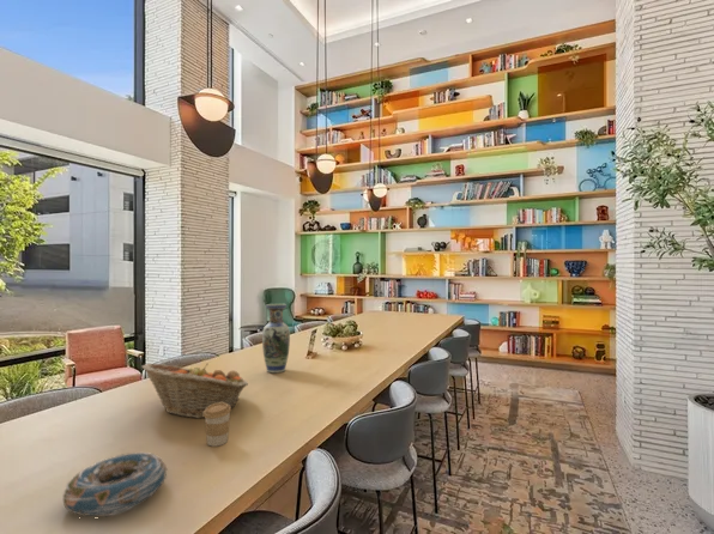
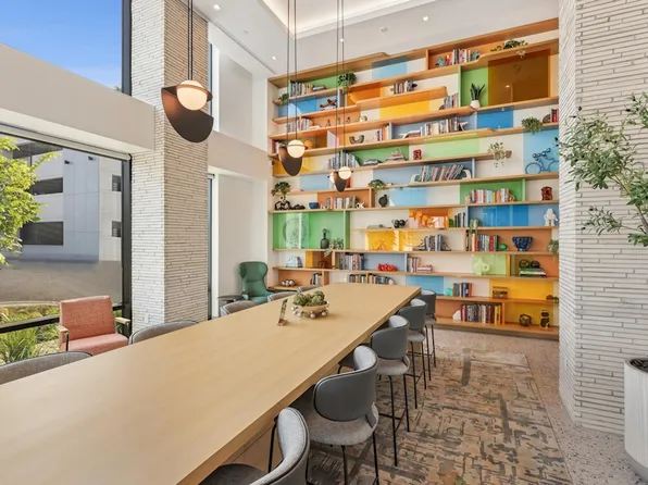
- decorative bowl [62,451,169,518]
- fruit basket [140,362,249,419]
- coffee cup [204,402,232,448]
- vase [261,303,291,374]
